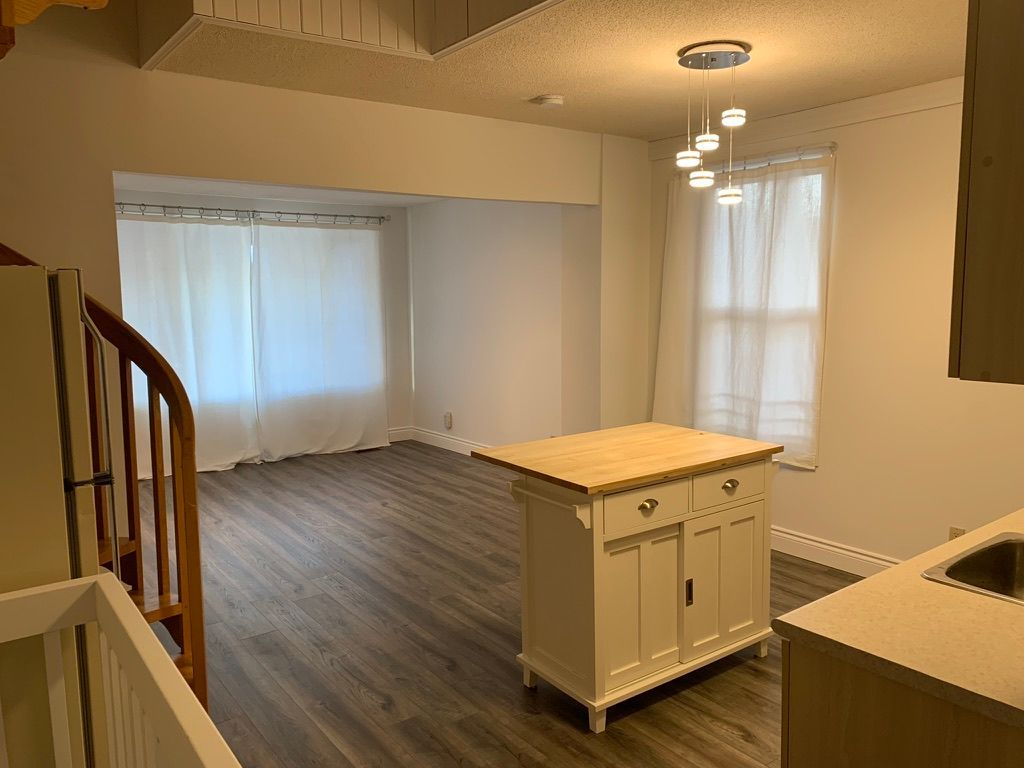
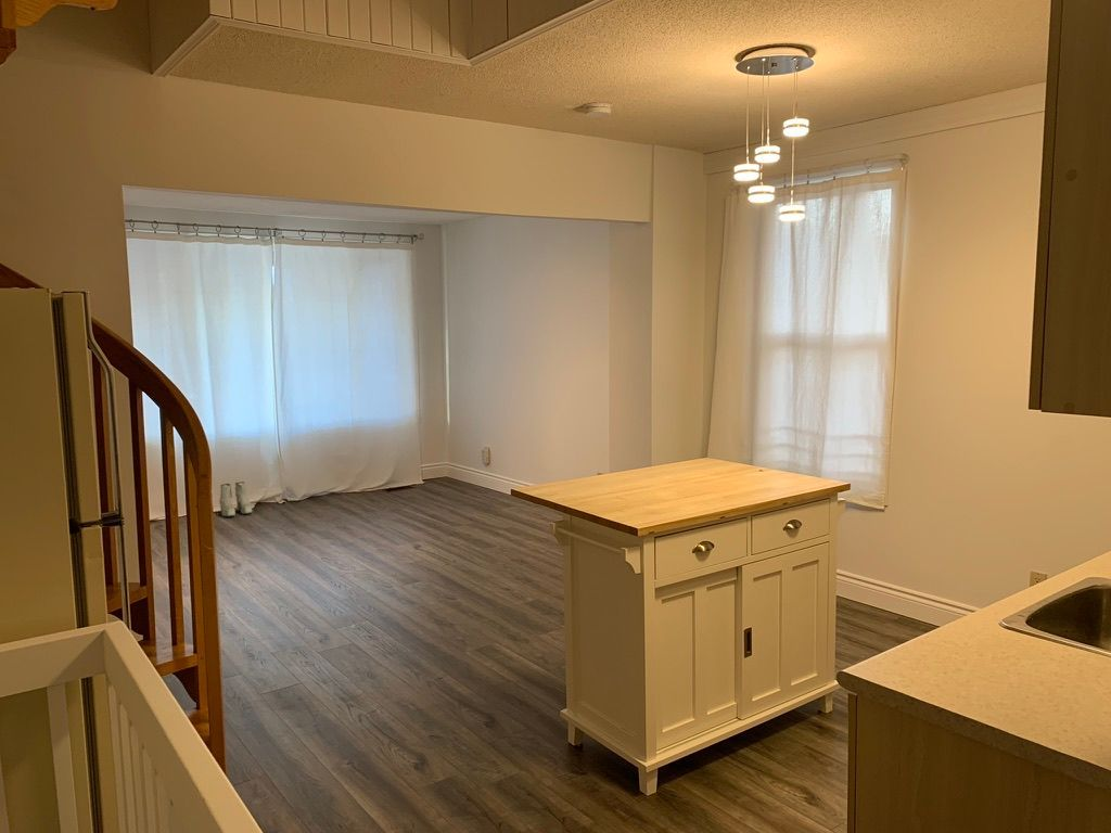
+ boots [218,480,253,517]
